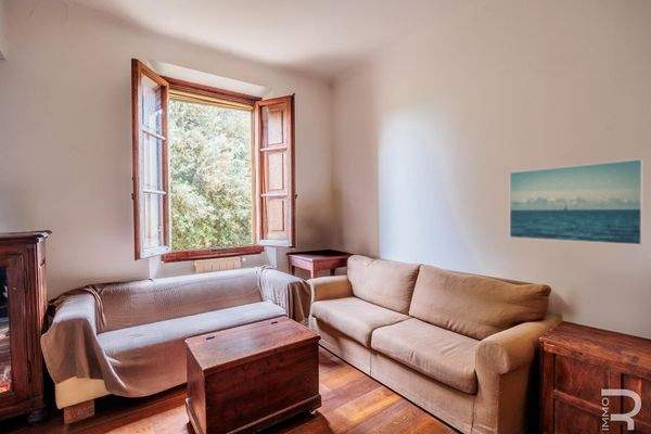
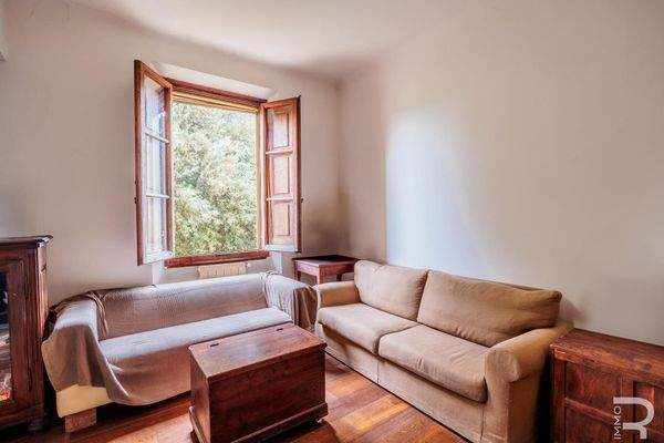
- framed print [509,157,644,246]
